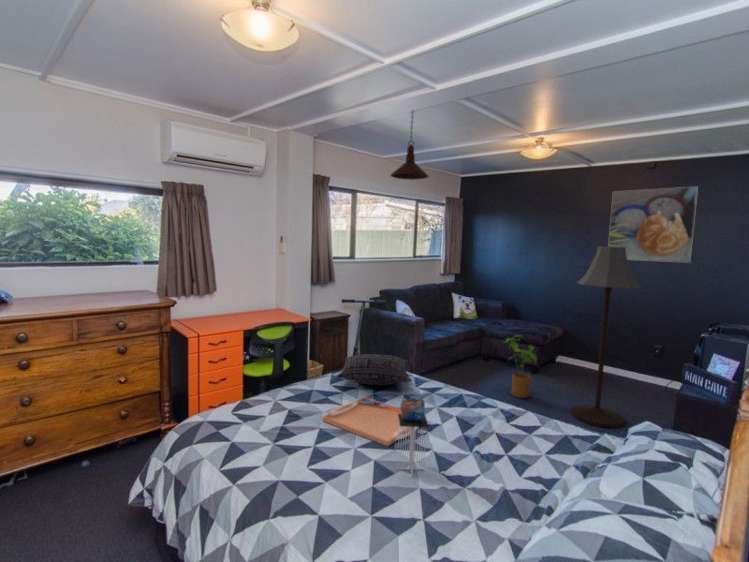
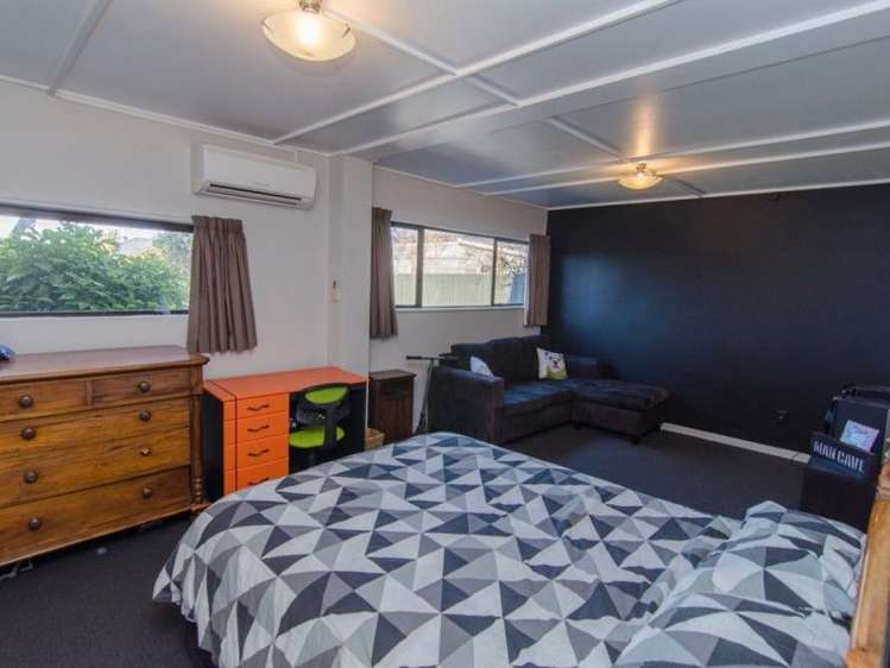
- tote bag [396,383,430,478]
- floor lamp [570,245,643,429]
- house plant [501,334,538,399]
- serving tray [321,396,418,447]
- pendant light [389,109,430,181]
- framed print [607,186,699,264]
- pillow [336,353,412,387]
